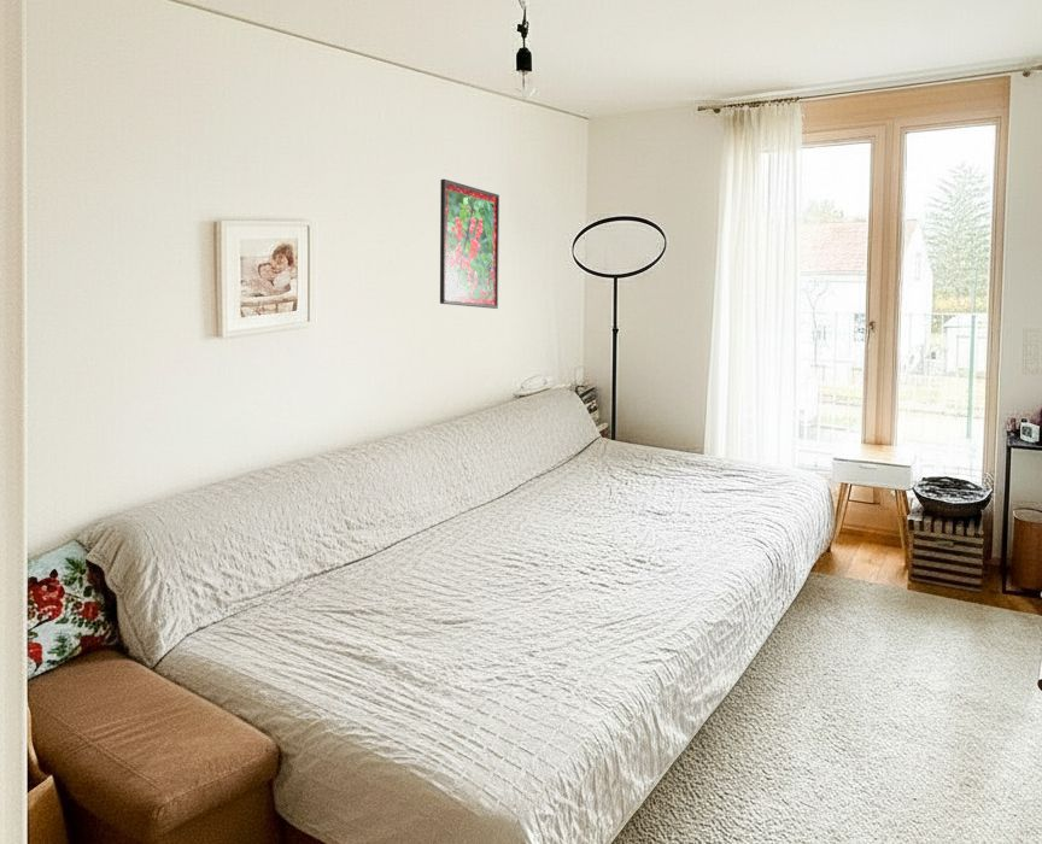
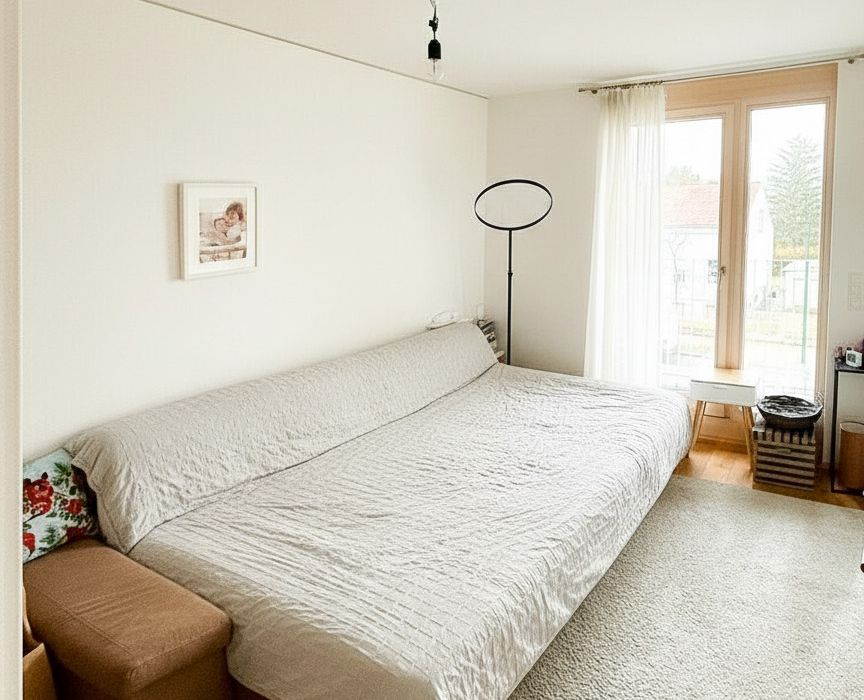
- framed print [439,178,500,310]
